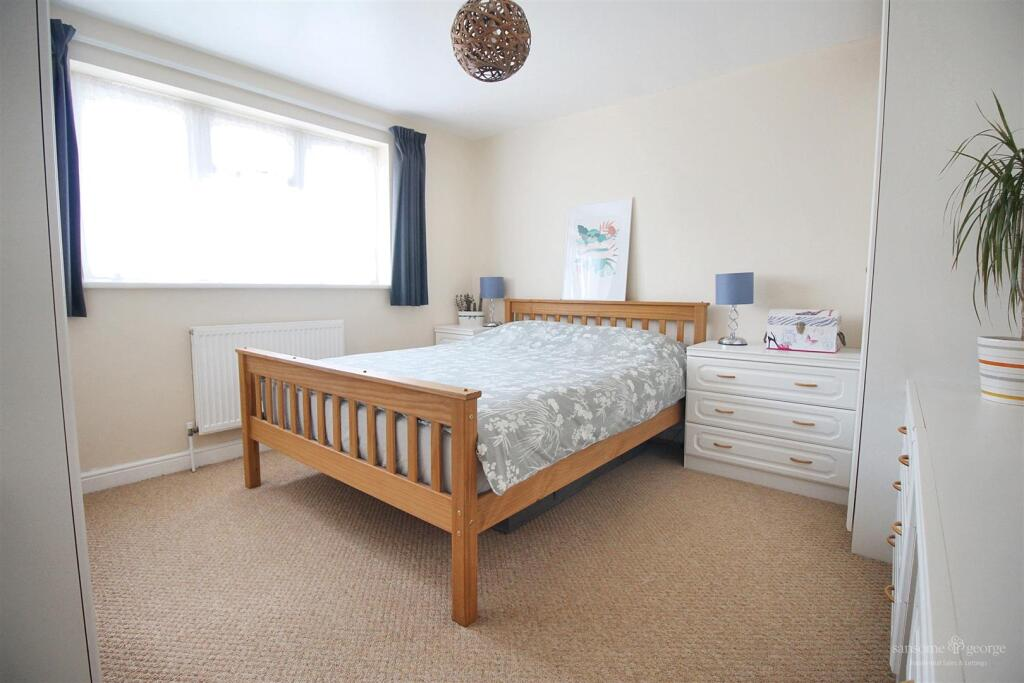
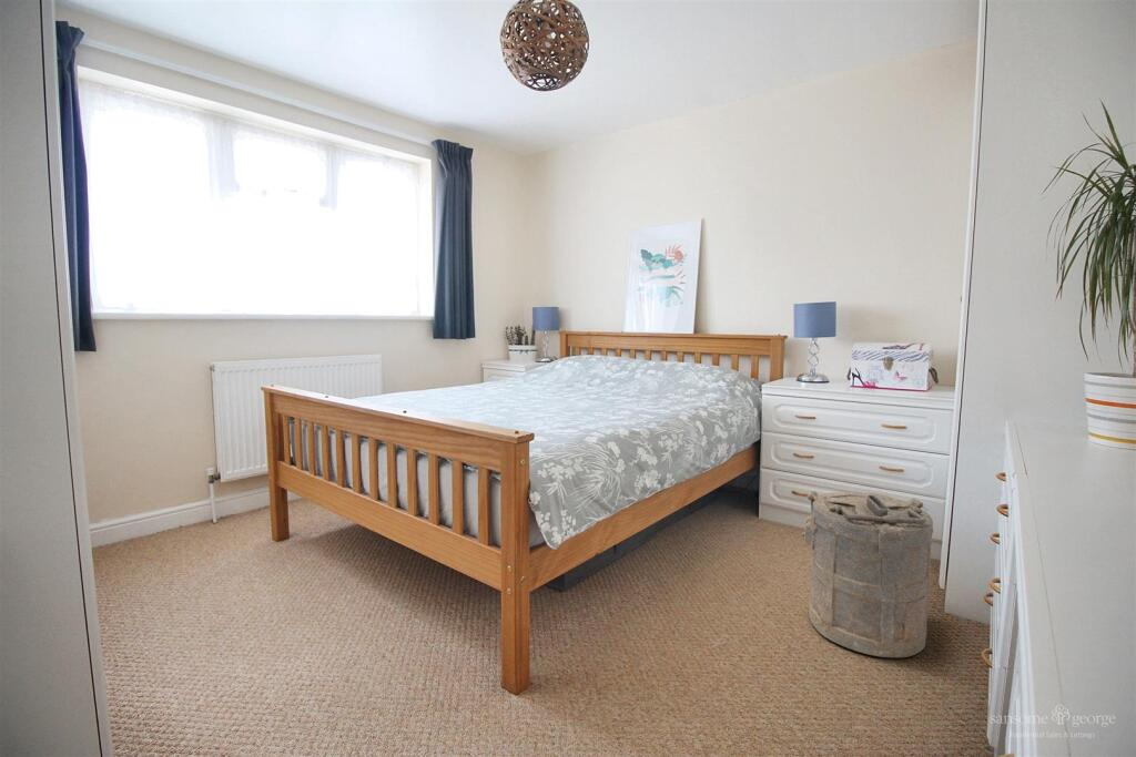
+ laundry hamper [801,490,934,658]
